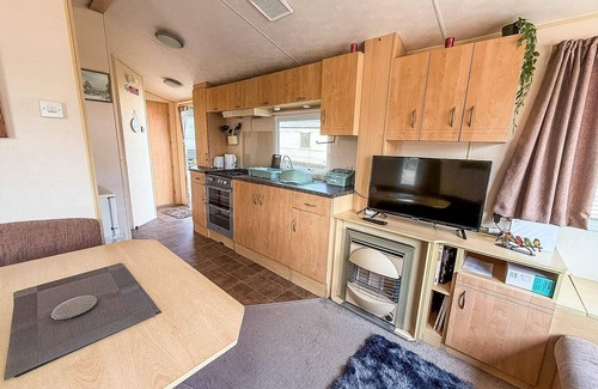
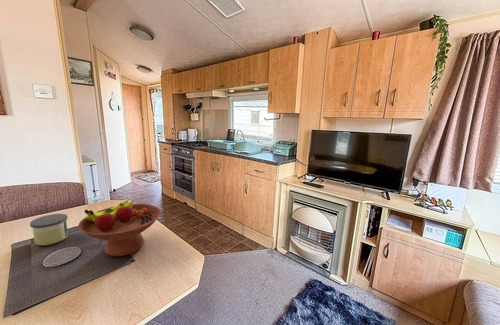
+ candle [29,213,69,246]
+ fruit bowl [77,200,162,257]
